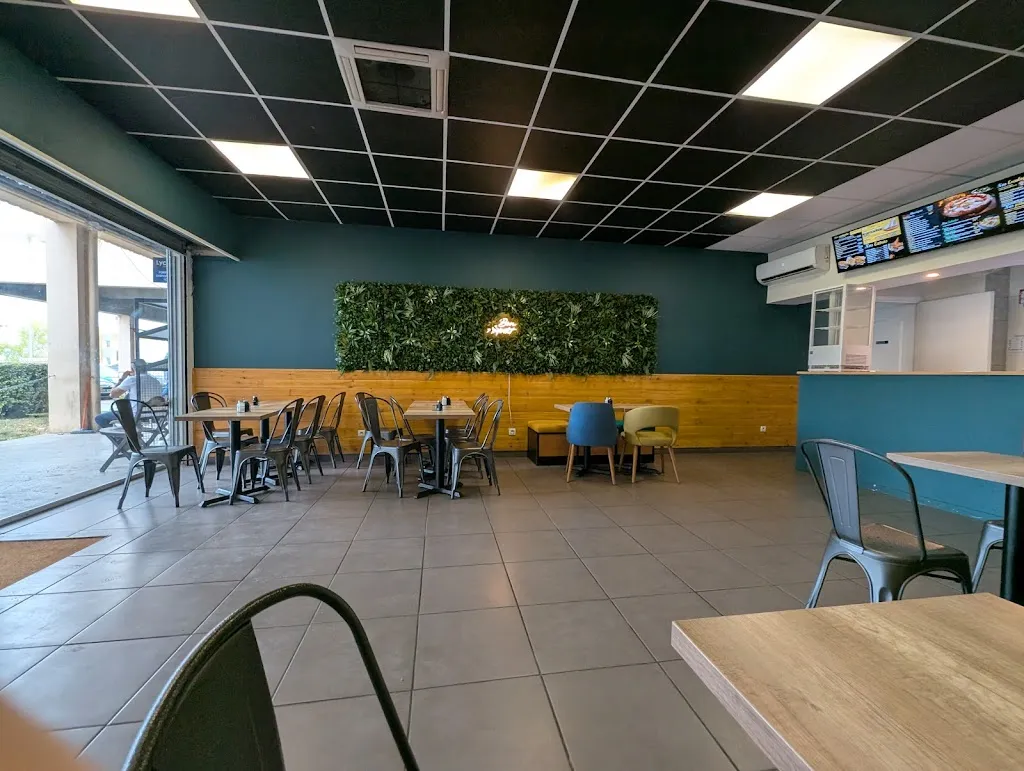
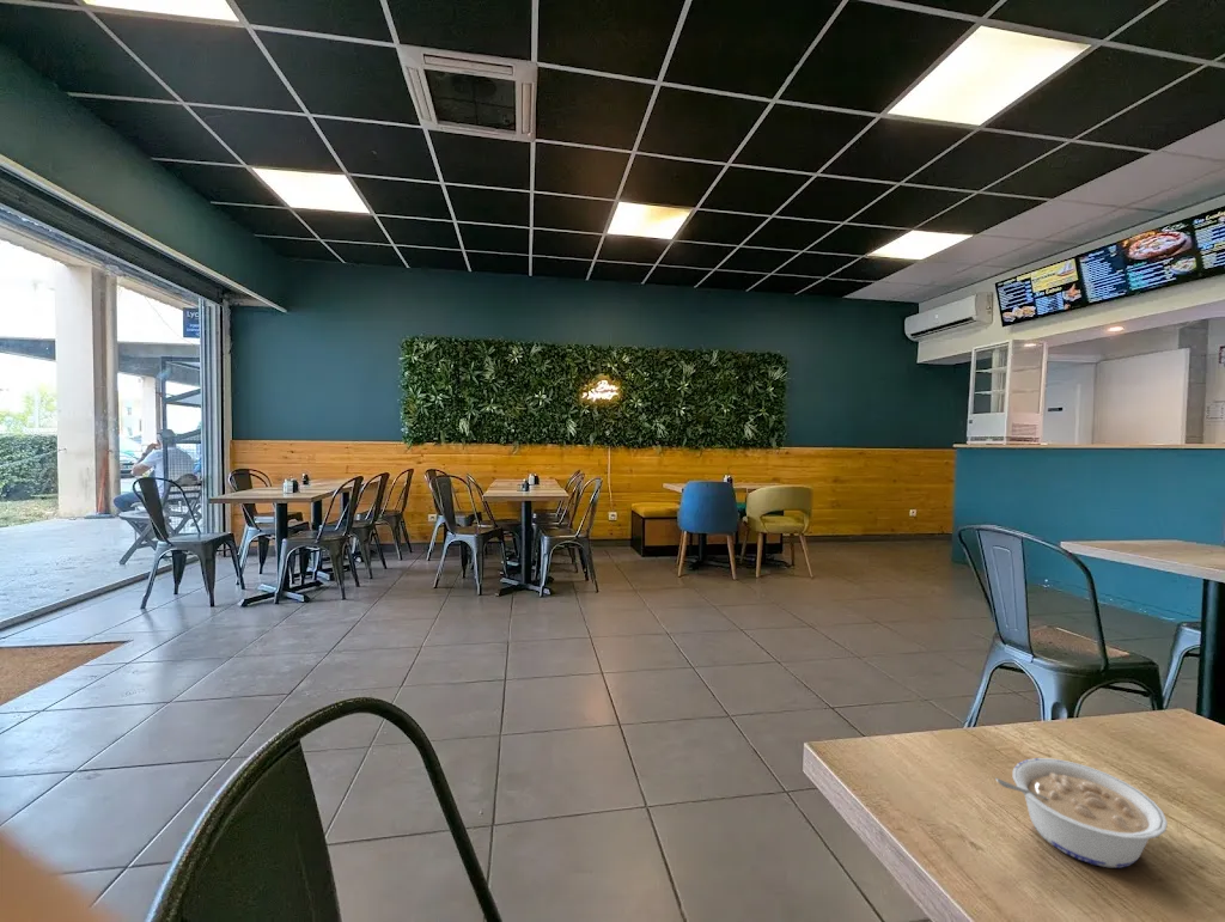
+ legume [994,757,1169,869]
